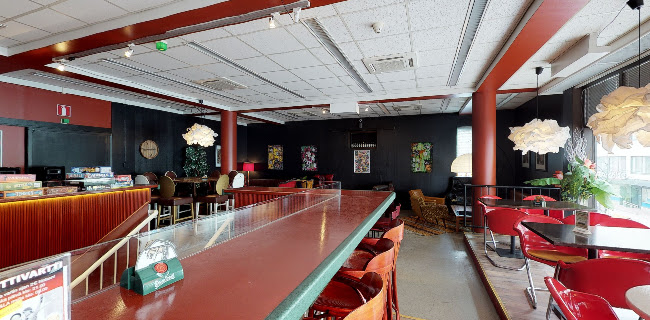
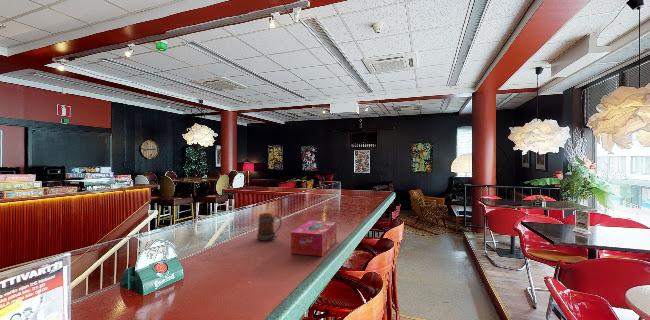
+ tissue box [290,219,337,257]
+ beer mug [256,212,283,242]
